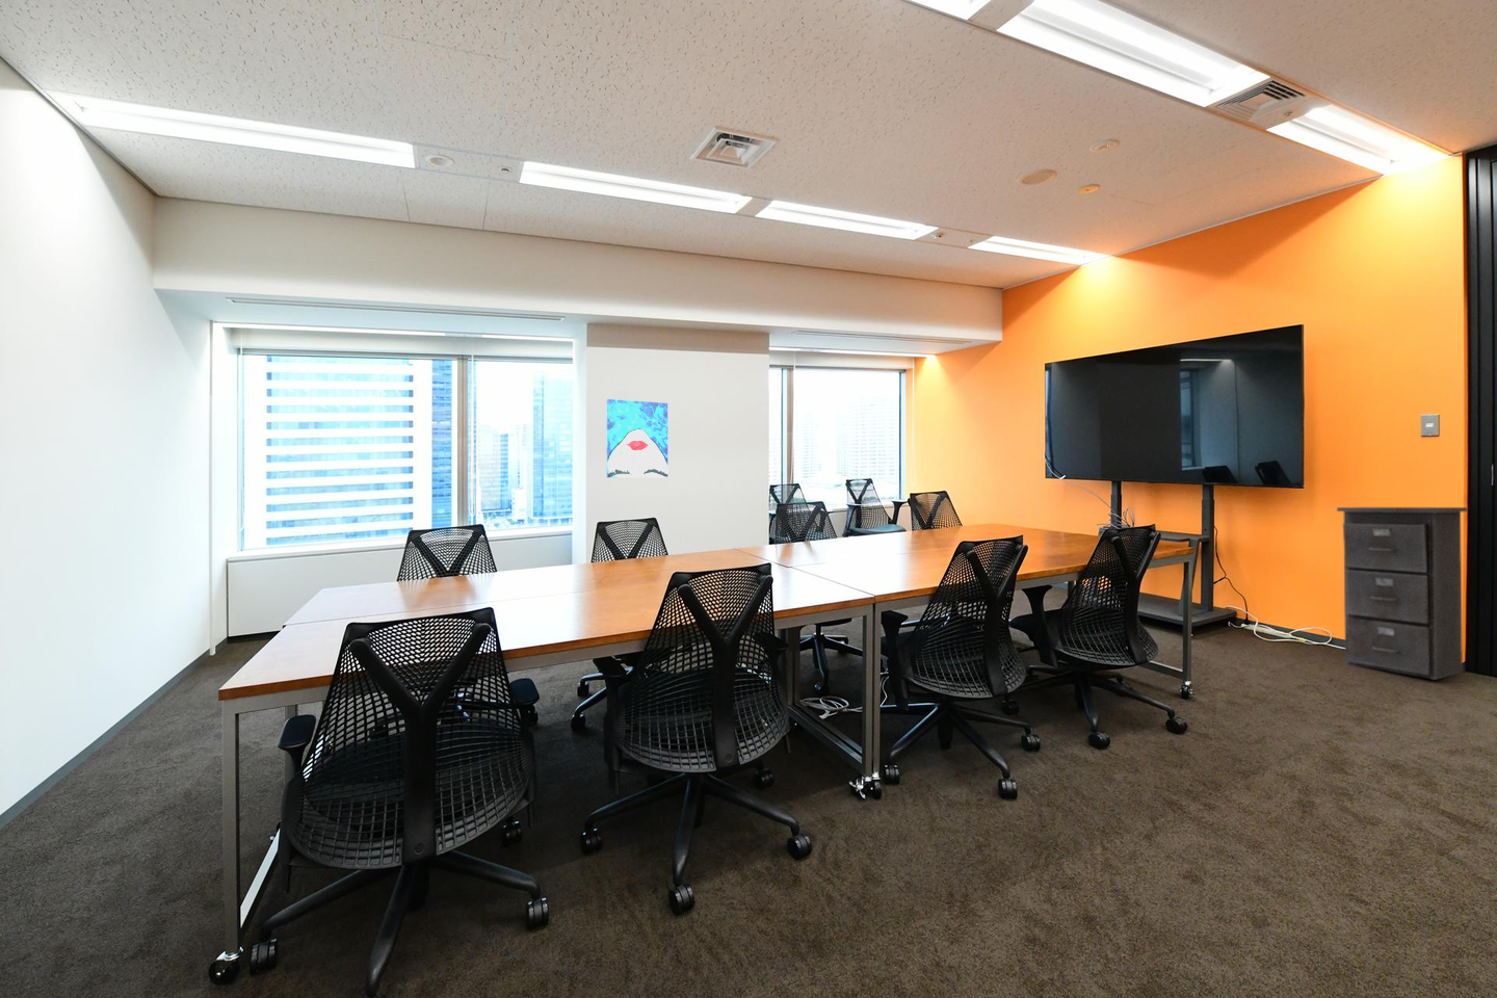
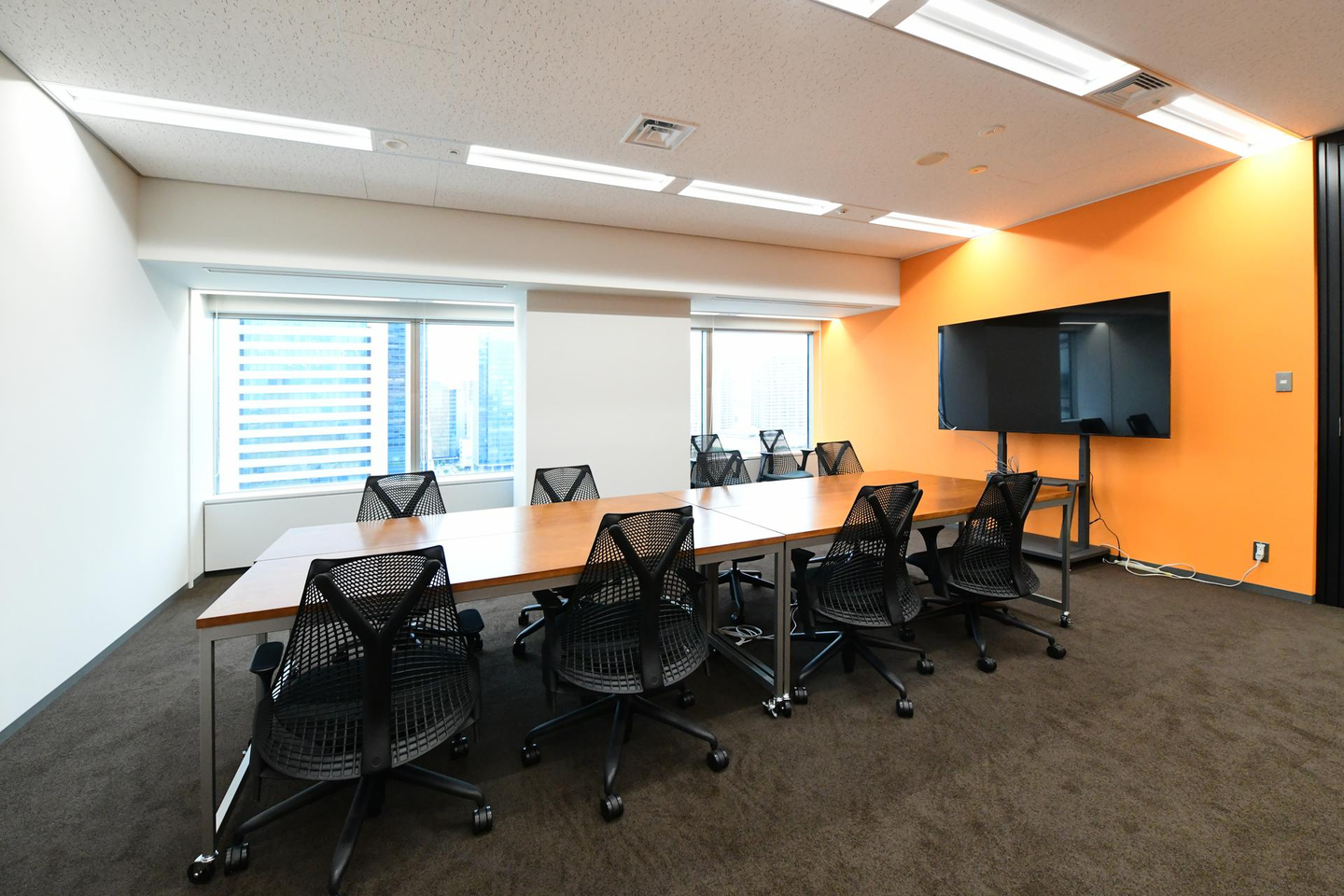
- wall art [606,398,668,479]
- filing cabinet [1335,507,1469,681]
